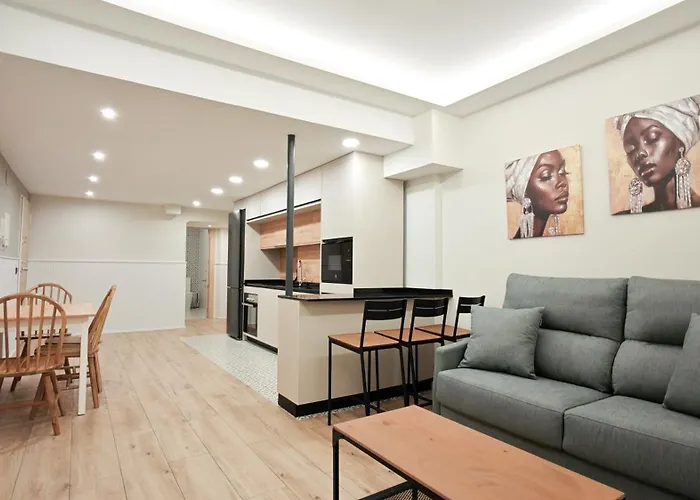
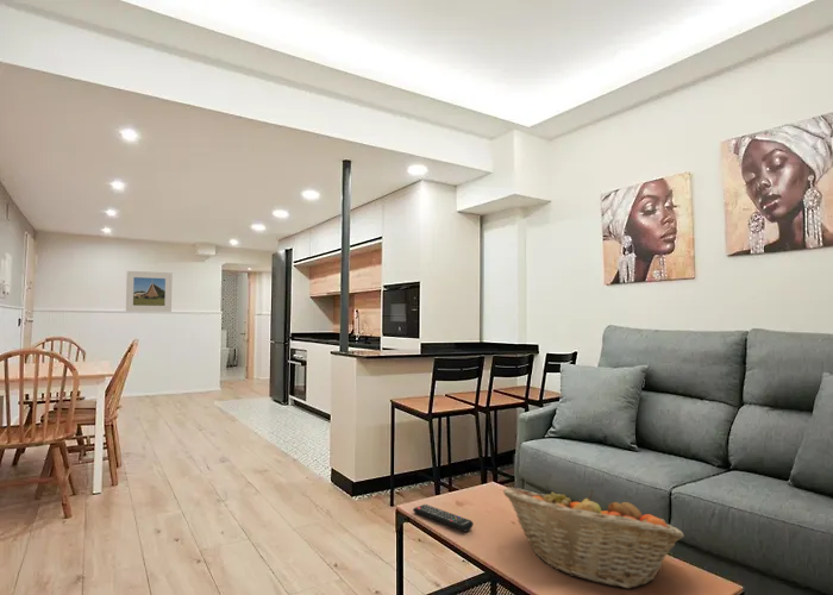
+ fruit basket [502,487,685,589]
+ remote control [412,503,475,532]
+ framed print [125,270,174,313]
